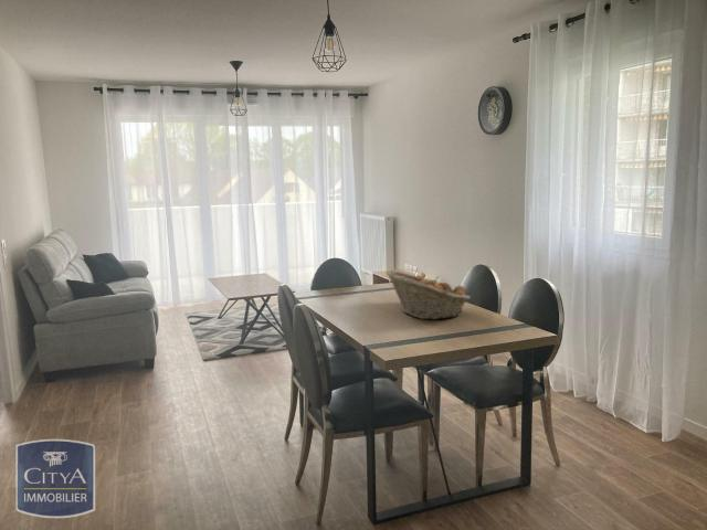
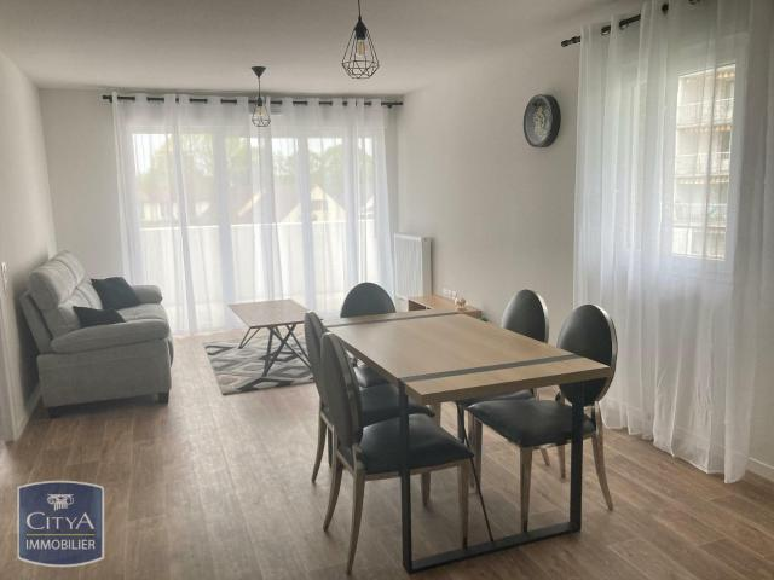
- fruit basket [386,269,472,320]
